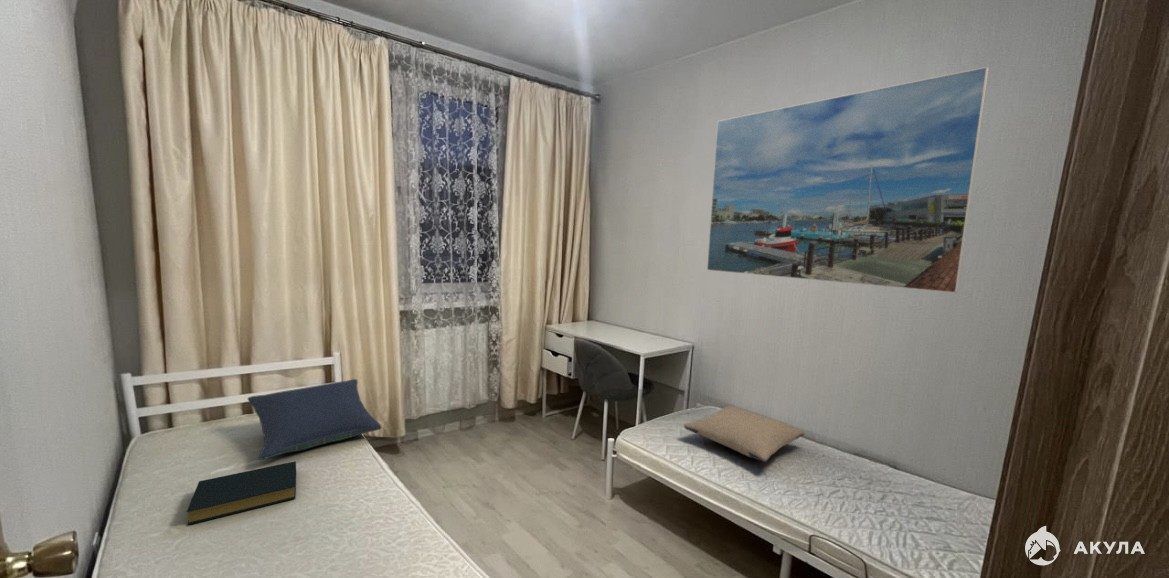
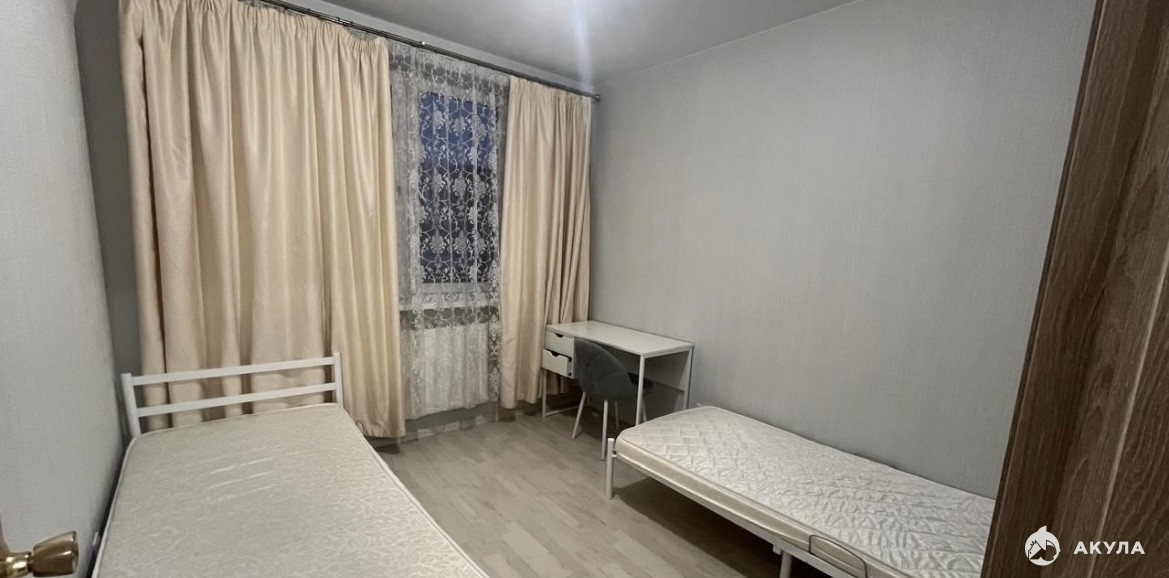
- hardback book [186,461,297,526]
- pillow [247,378,382,461]
- pillow [683,404,805,463]
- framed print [706,66,990,294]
